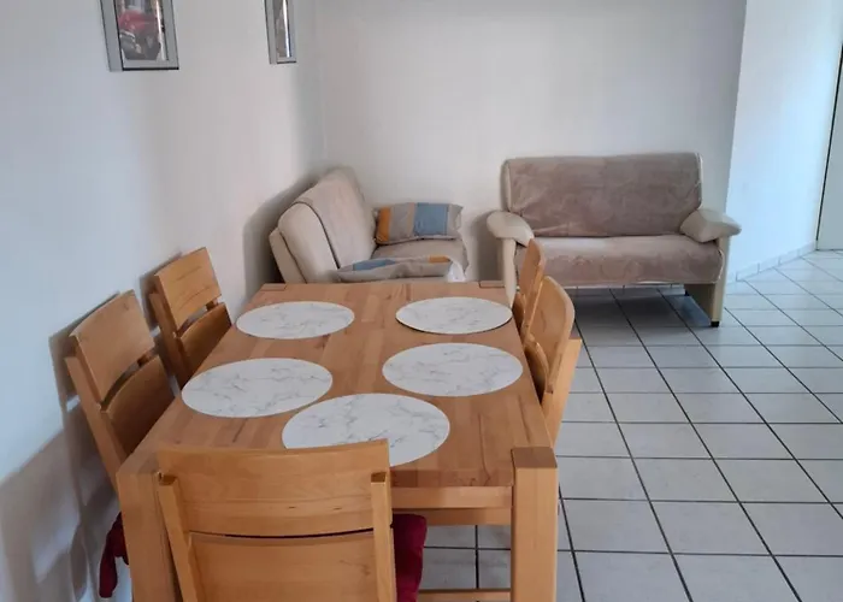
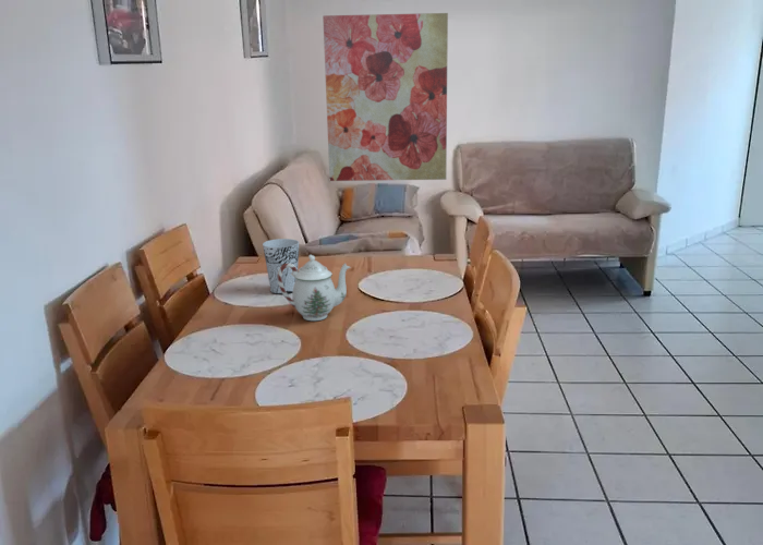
+ cup [262,238,300,295]
+ wall art [322,12,449,182]
+ teapot [278,254,352,322]
